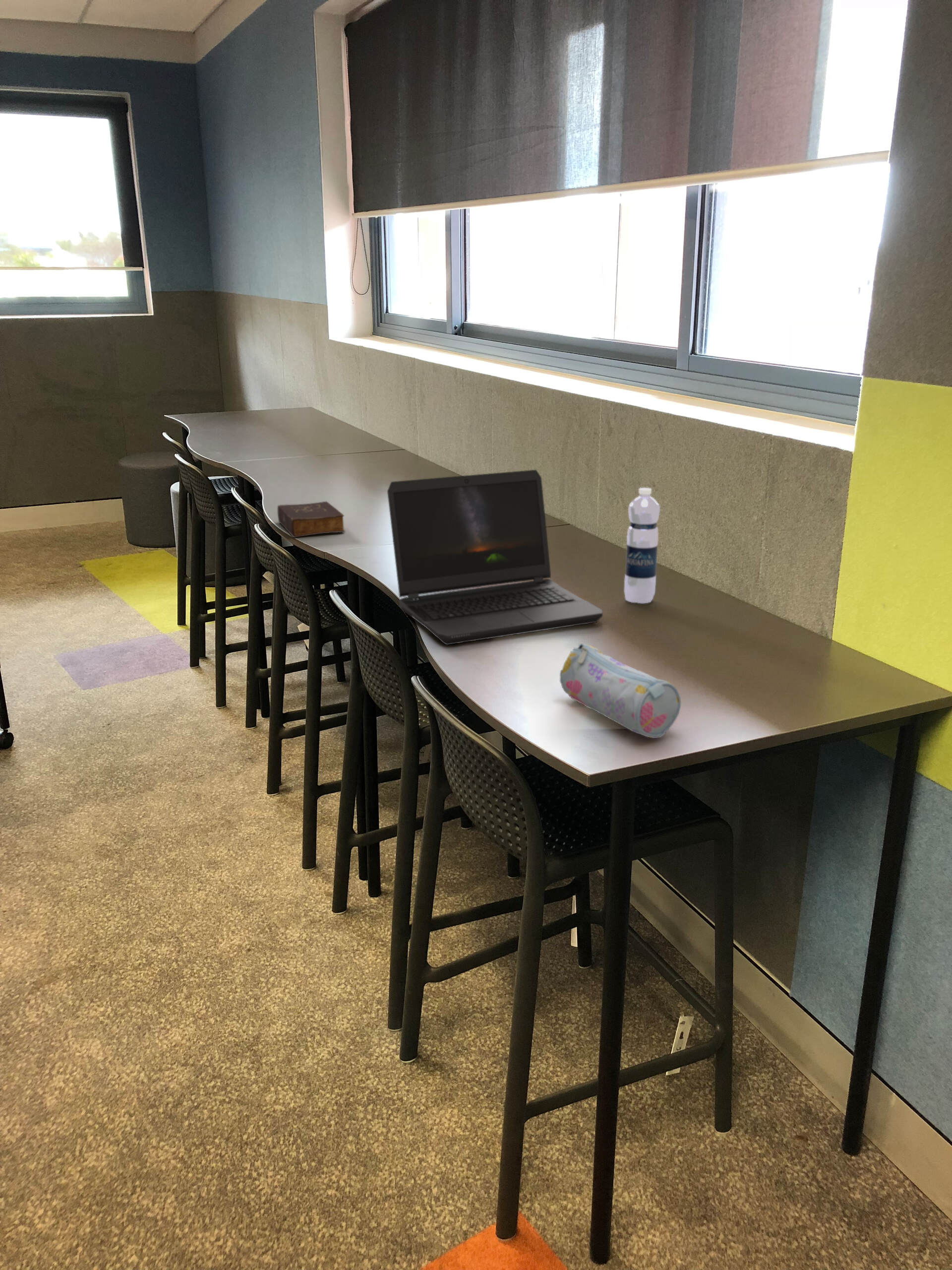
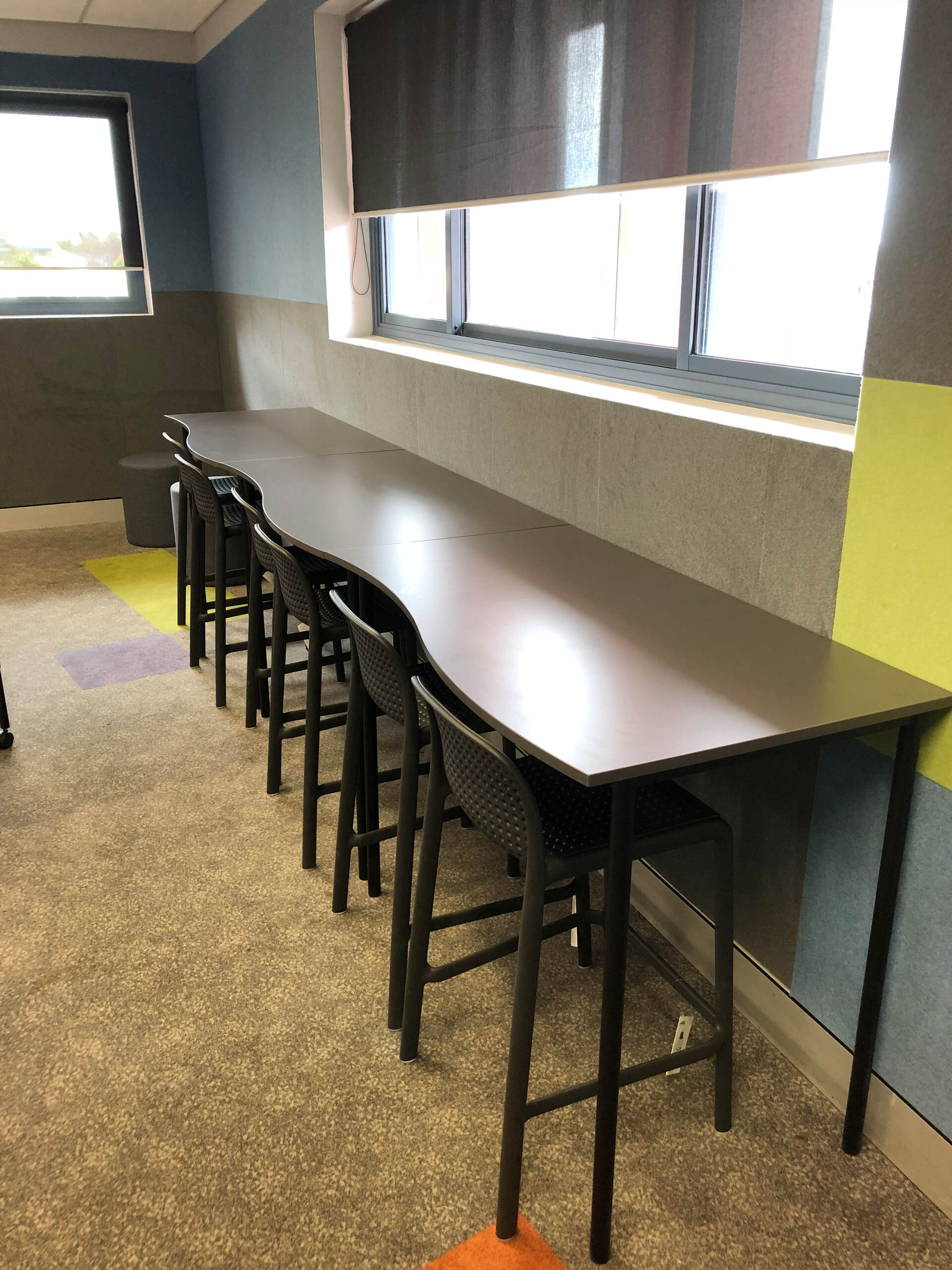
- water bottle [624,487,660,604]
- laptop computer [387,469,603,645]
- pencil case [559,643,681,739]
- book [277,501,346,538]
